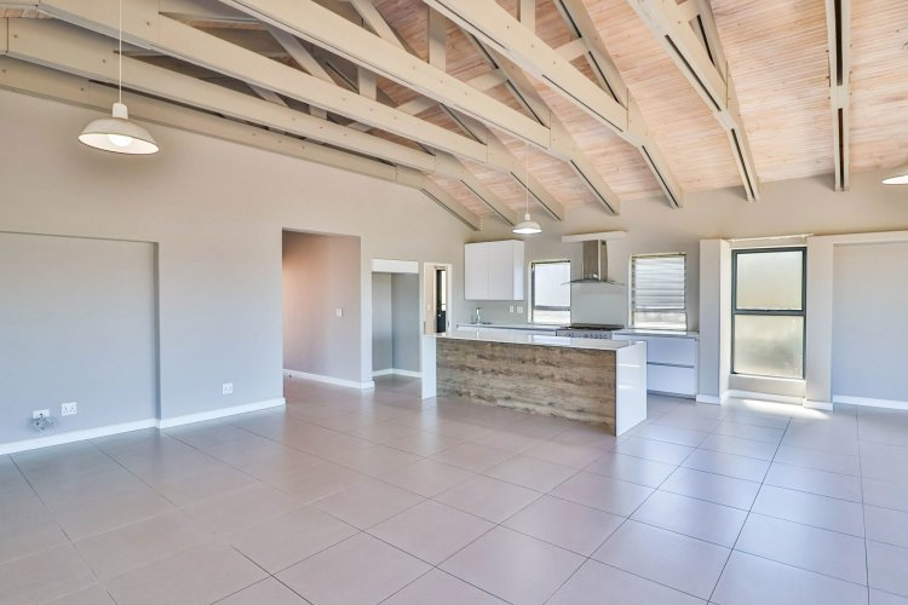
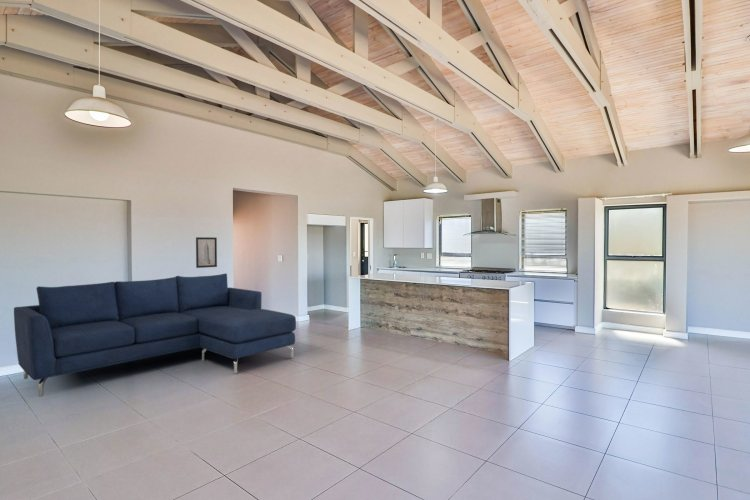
+ sofa [13,272,297,397]
+ wall art [195,236,218,269]
